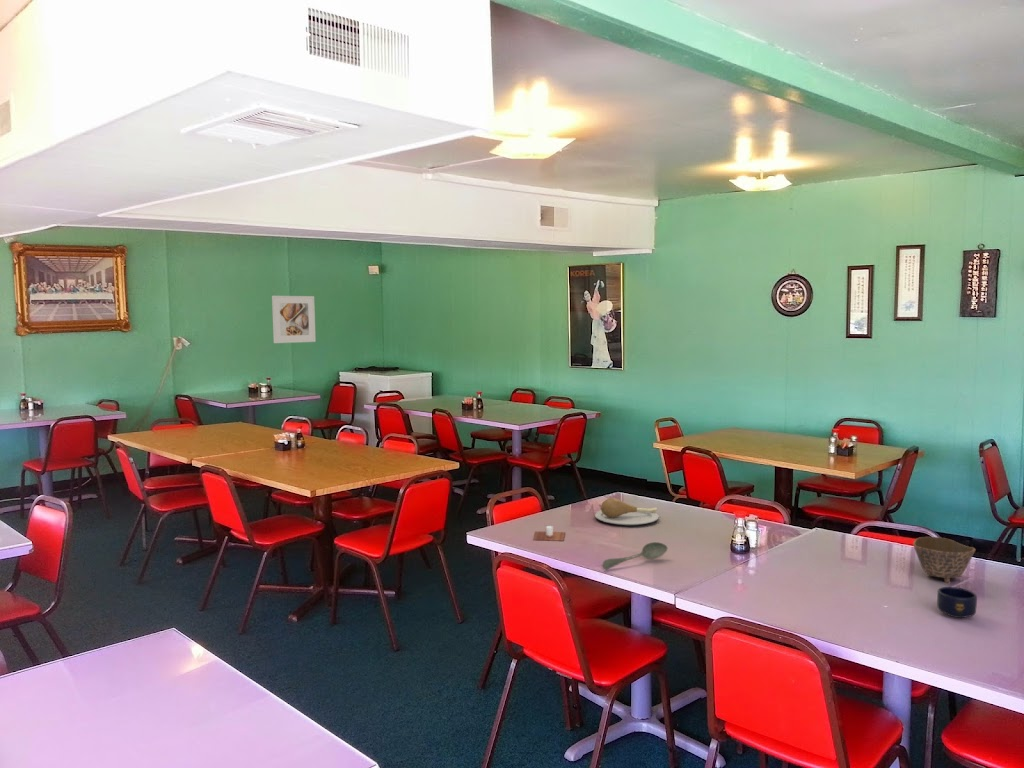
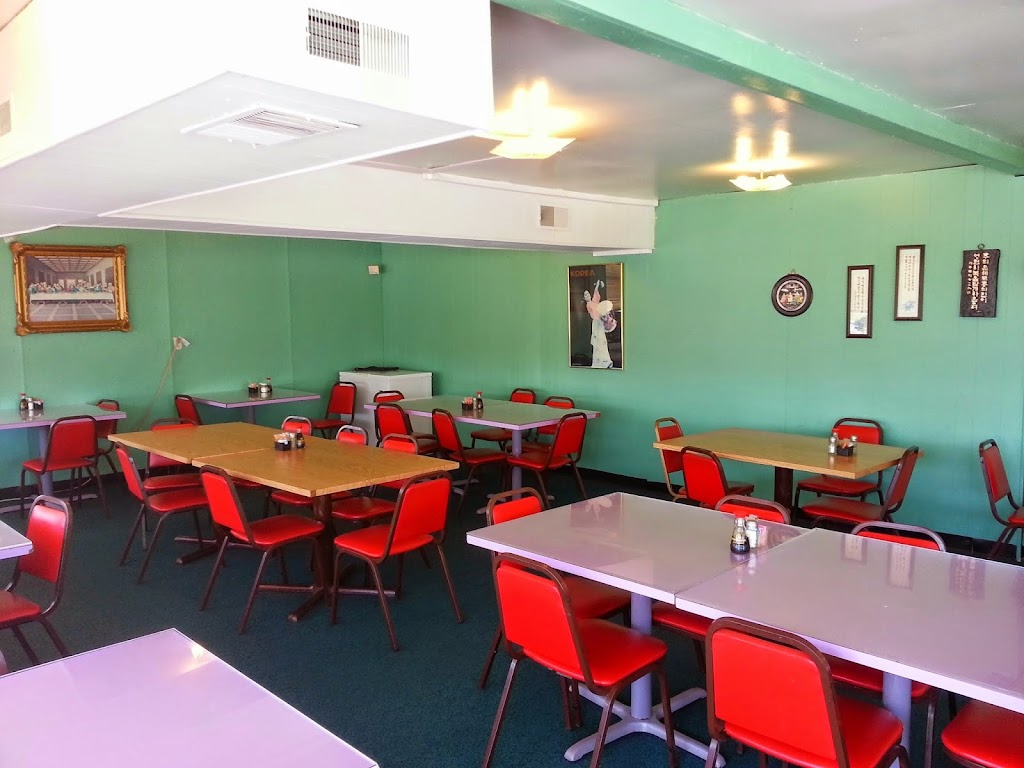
- spoon [601,541,668,571]
- bowl [912,536,977,584]
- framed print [271,295,317,344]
- plate [594,497,659,526]
- cup [532,523,566,542]
- mug [936,586,978,619]
